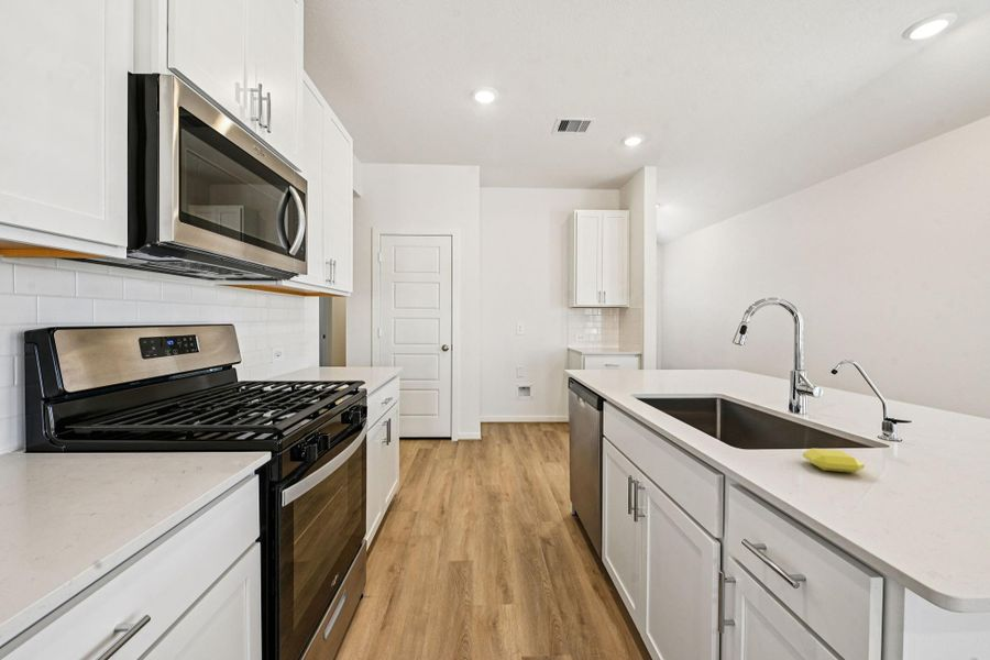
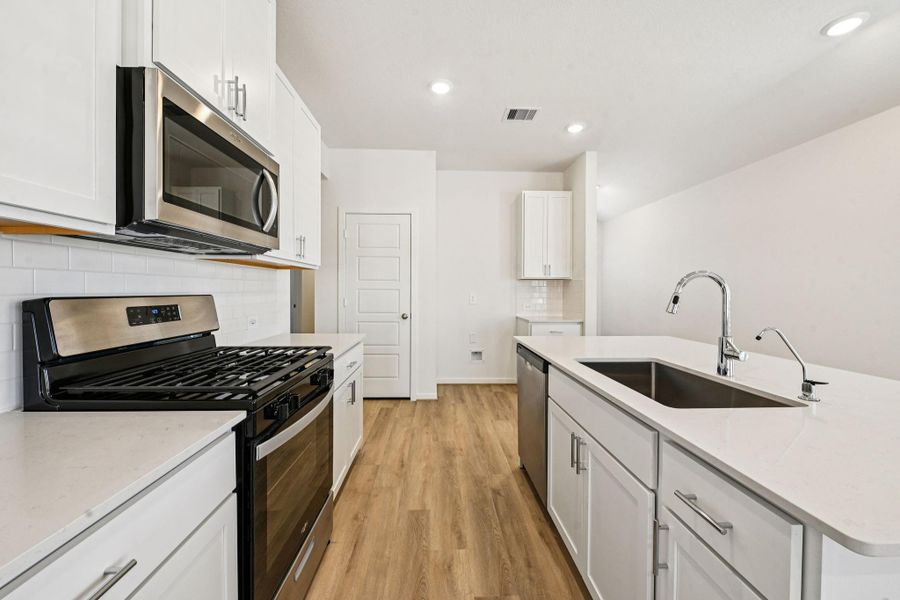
- soap bar [802,448,866,474]
